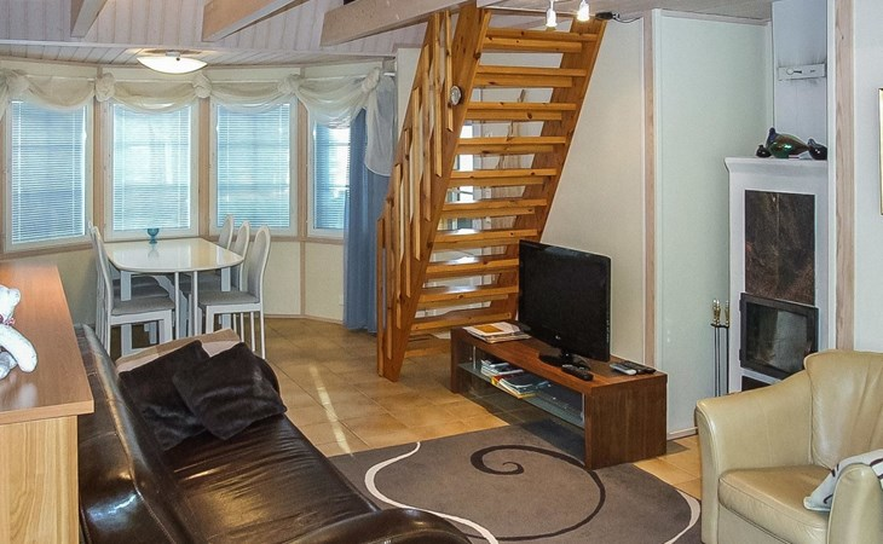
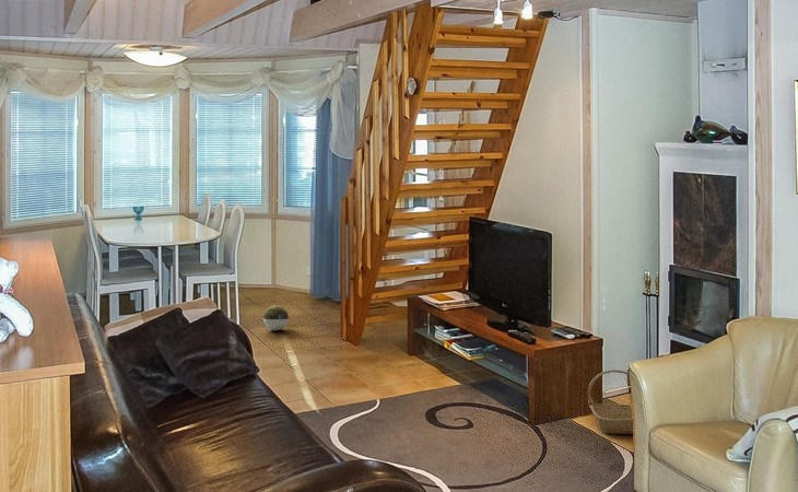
+ basket [586,368,634,435]
+ decorative ball [262,304,290,331]
